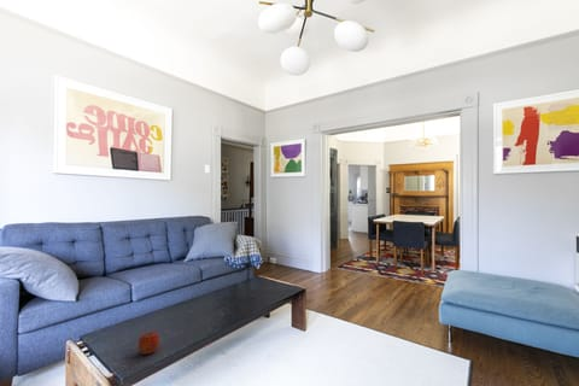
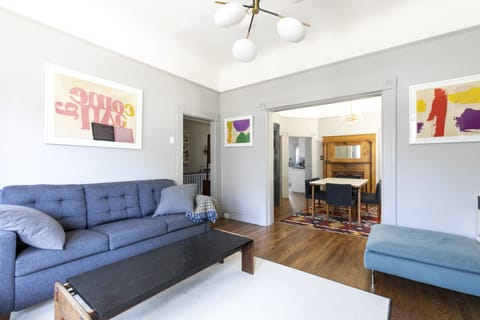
- apple [138,331,160,356]
